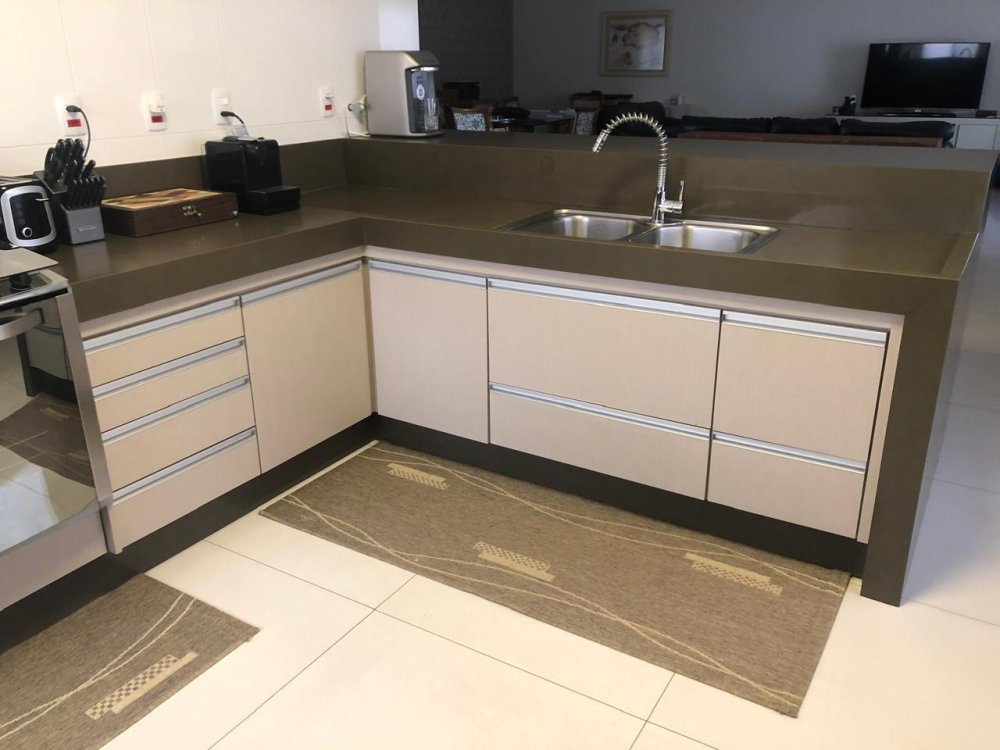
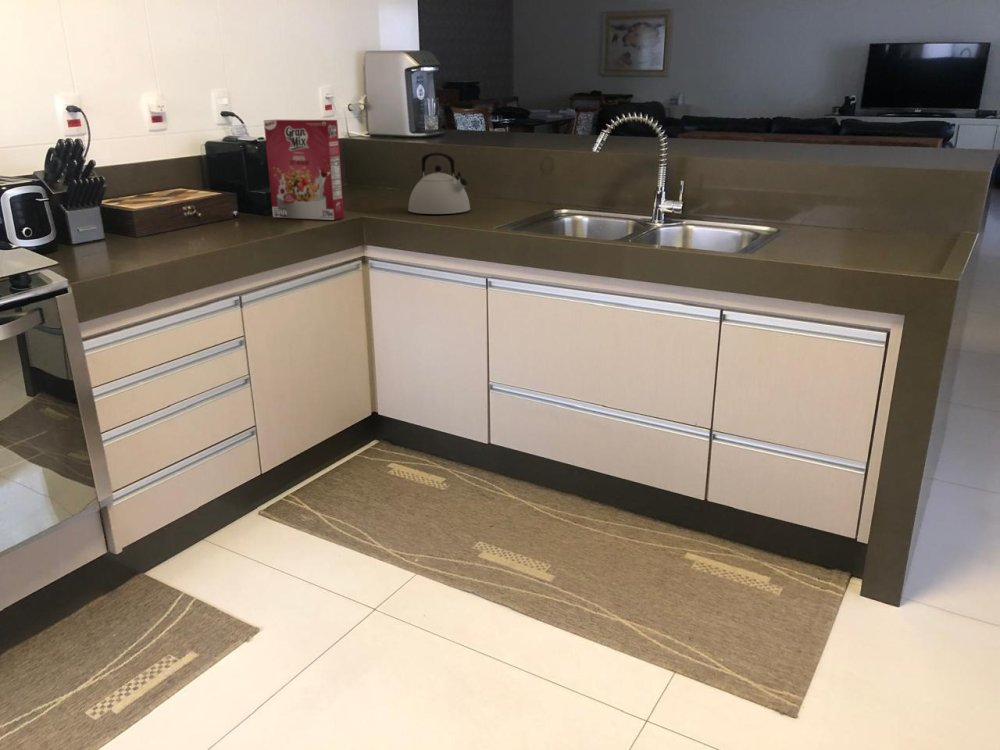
+ cereal box [263,119,345,221]
+ kettle [407,152,471,215]
